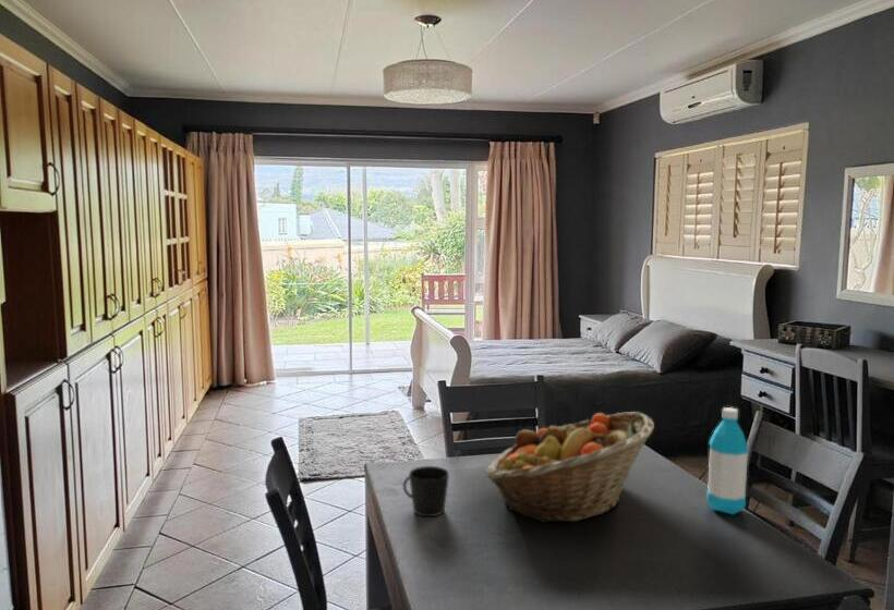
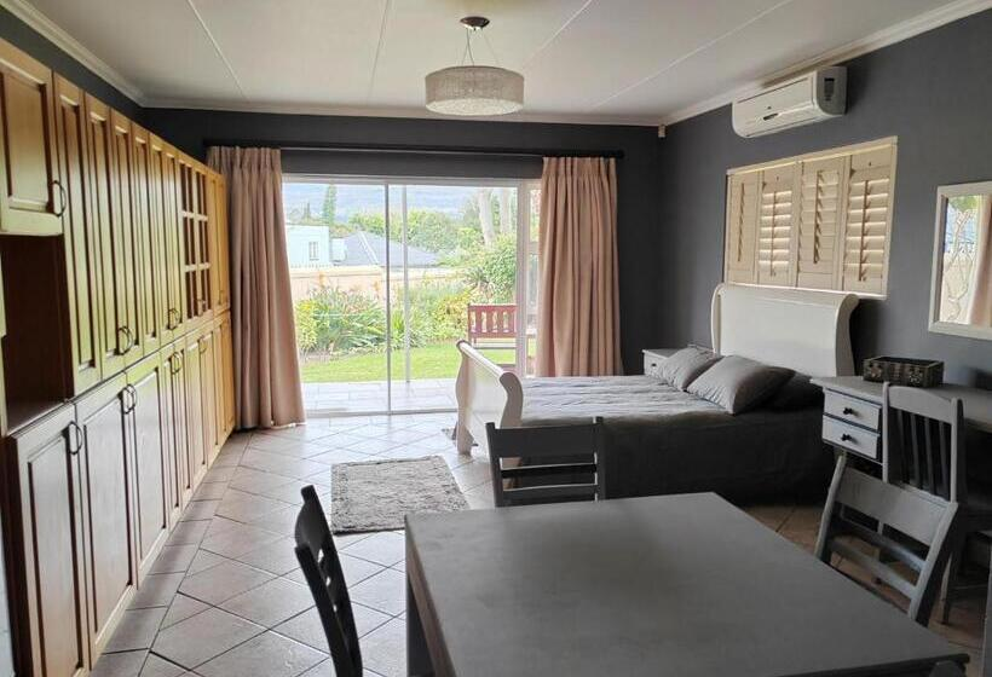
- cup [402,465,450,517]
- fruit basket [484,411,655,524]
- water bottle [706,406,750,515]
